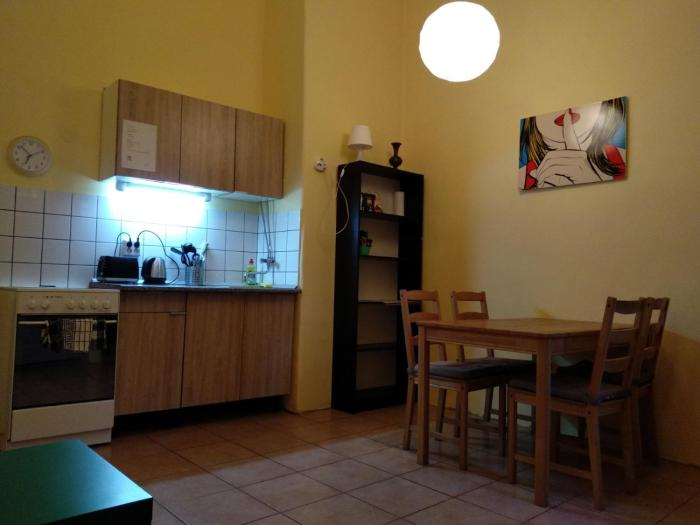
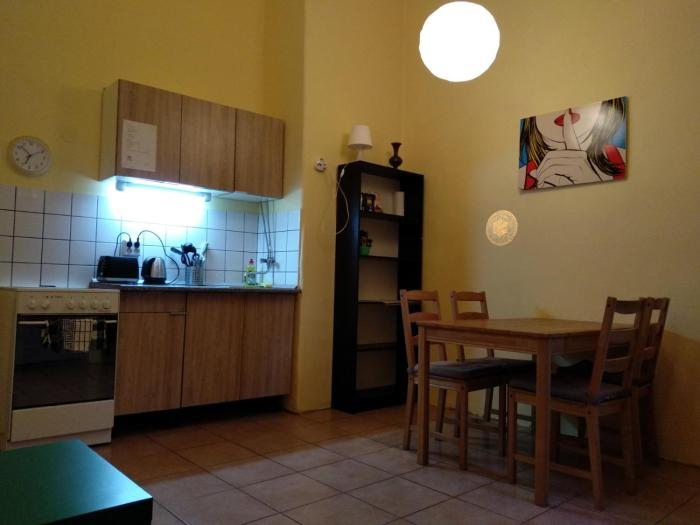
+ decorative plate [485,209,519,247]
